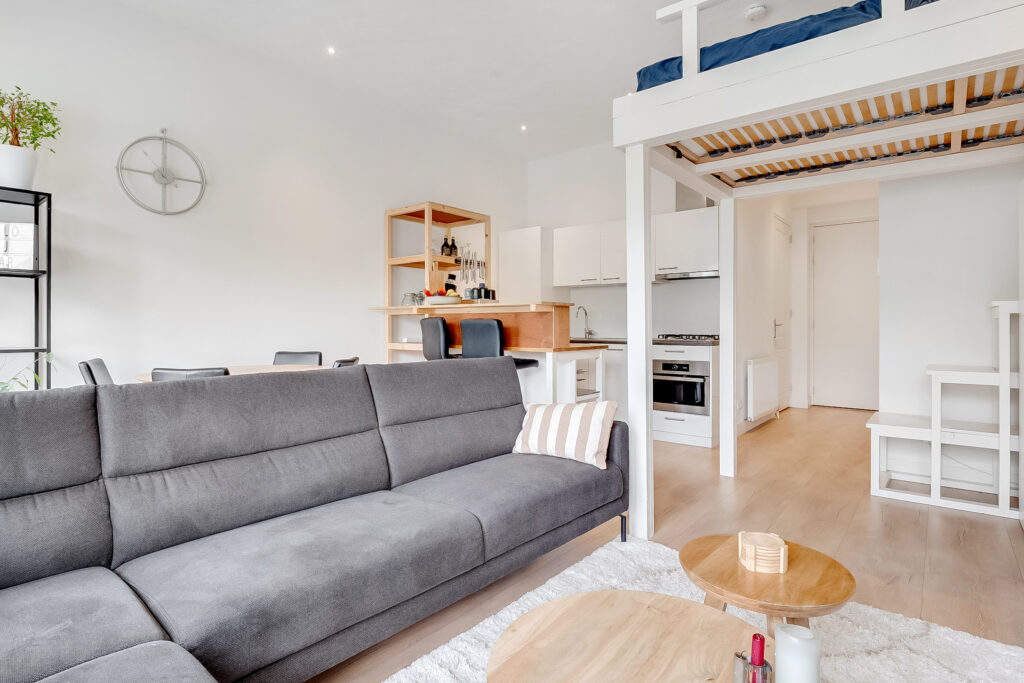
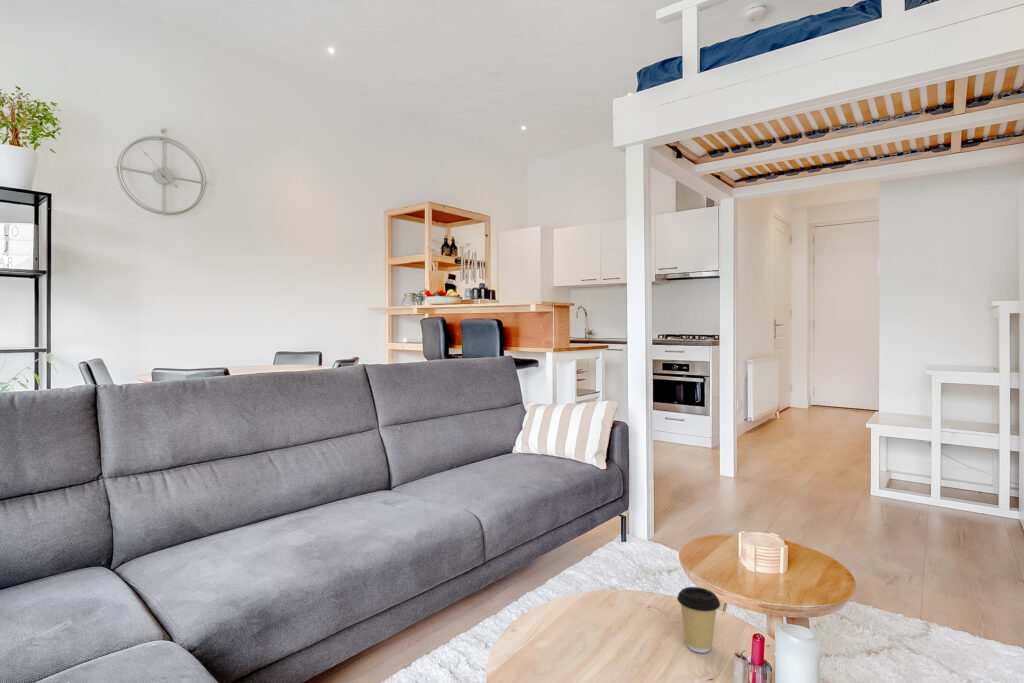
+ coffee cup [676,586,721,654]
